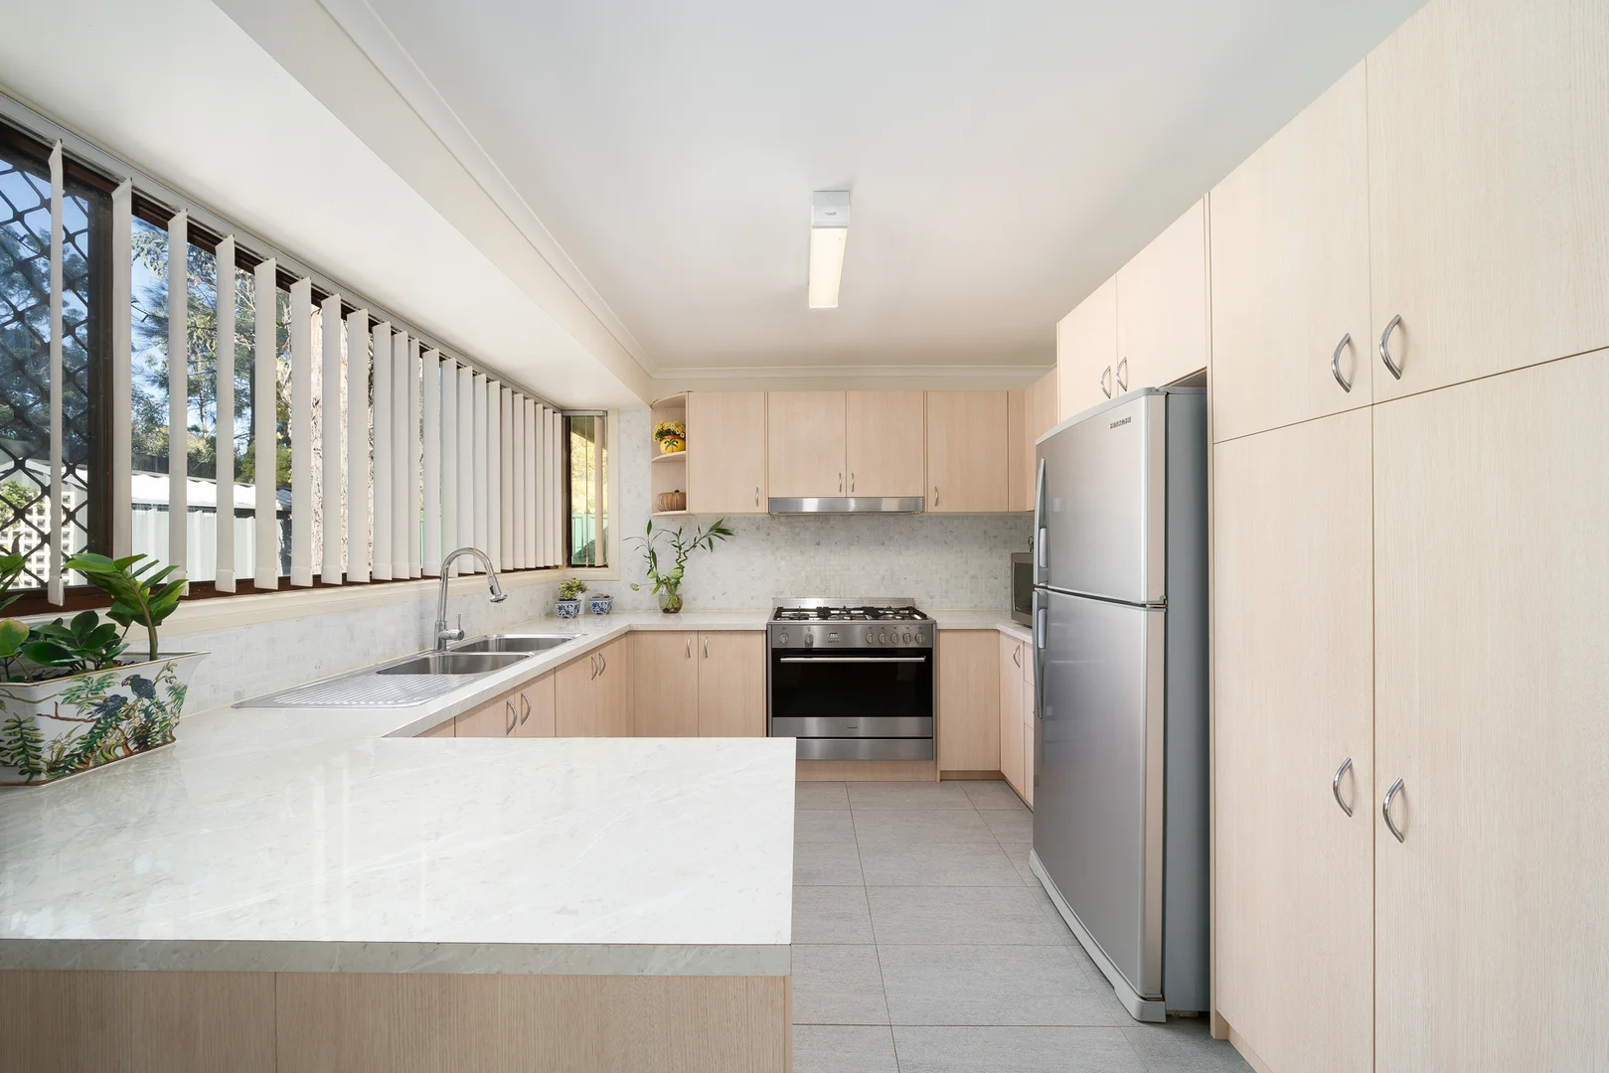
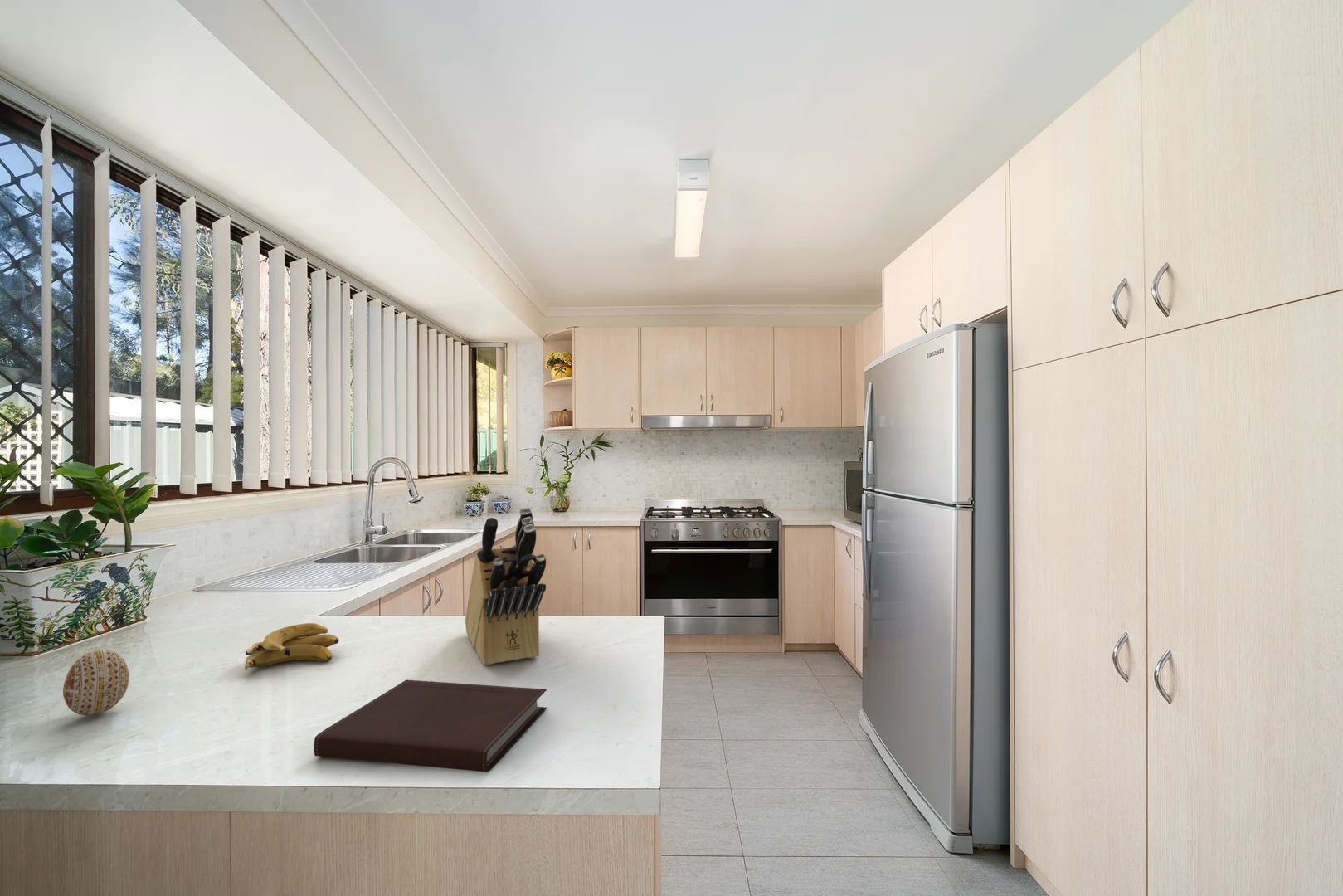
+ banana [244,622,339,670]
+ decorative egg [62,649,130,716]
+ notebook [314,679,547,773]
+ knife block [465,506,547,665]
